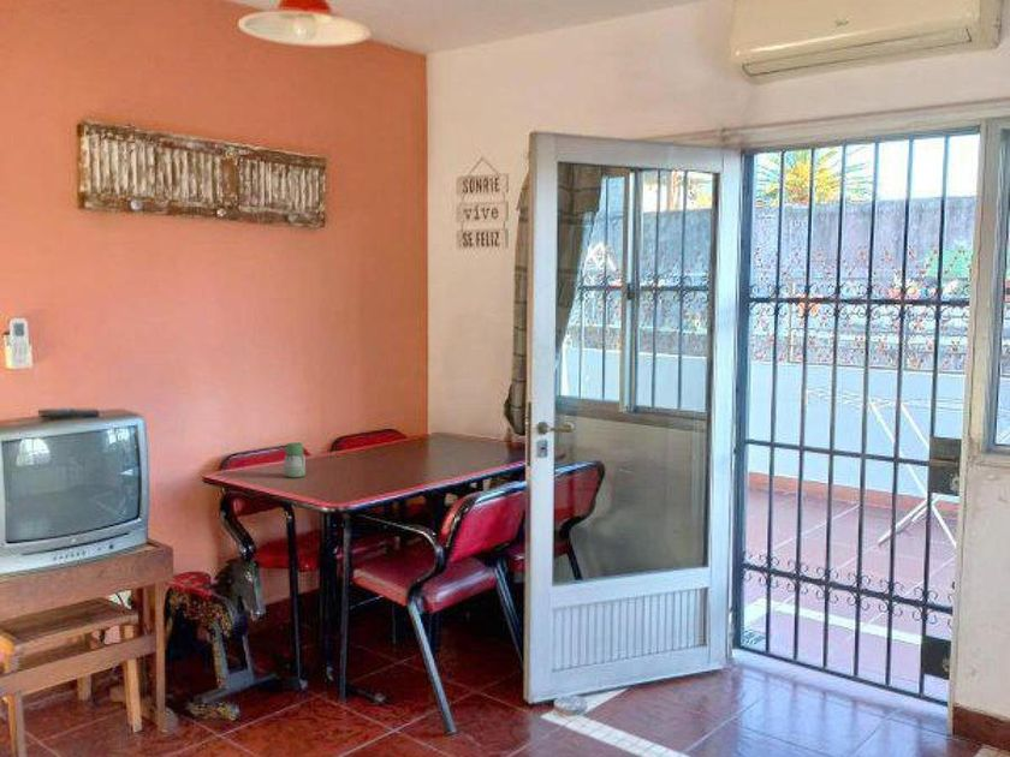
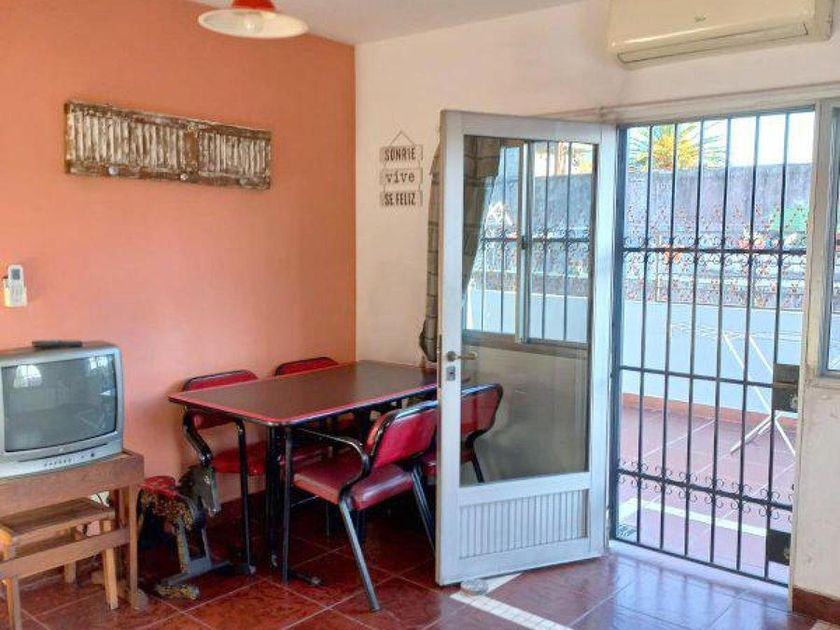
- jar [284,441,307,478]
